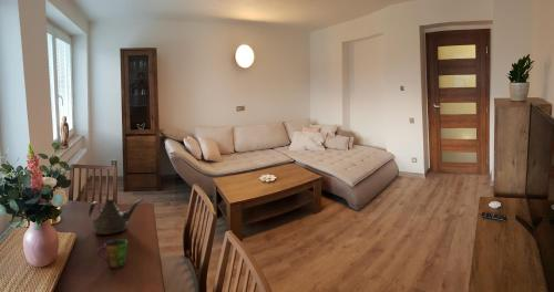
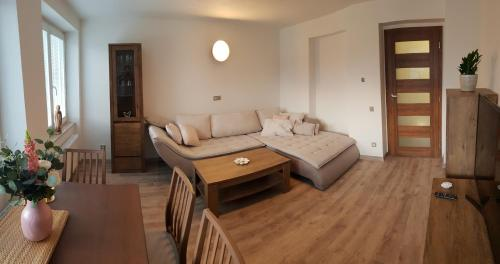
- cup [96,238,129,269]
- teapot [88,198,144,236]
